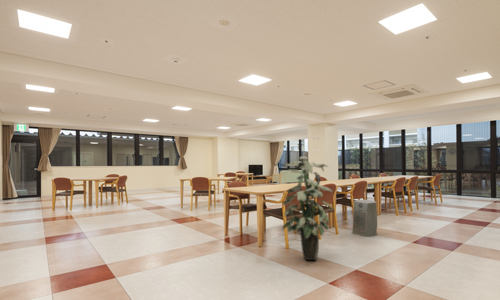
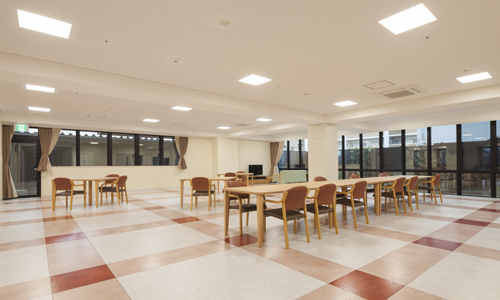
- fan [352,199,378,238]
- indoor plant [282,155,334,261]
